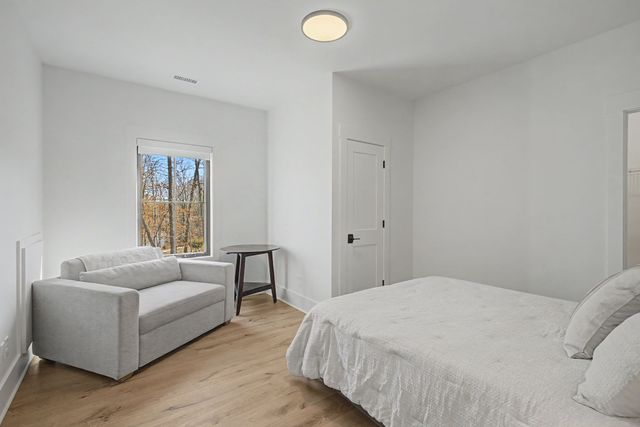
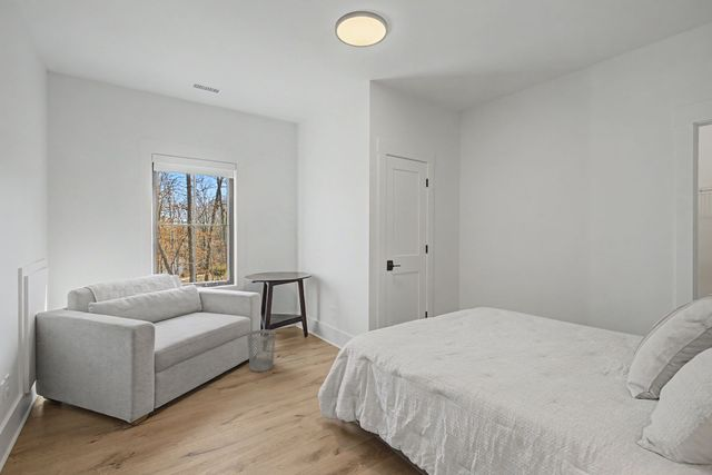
+ wastebasket [246,328,277,373]
